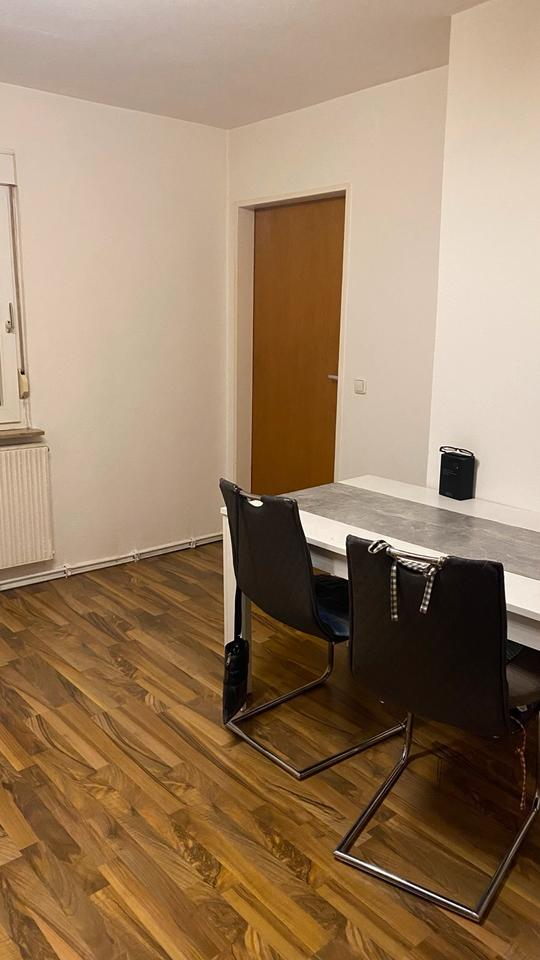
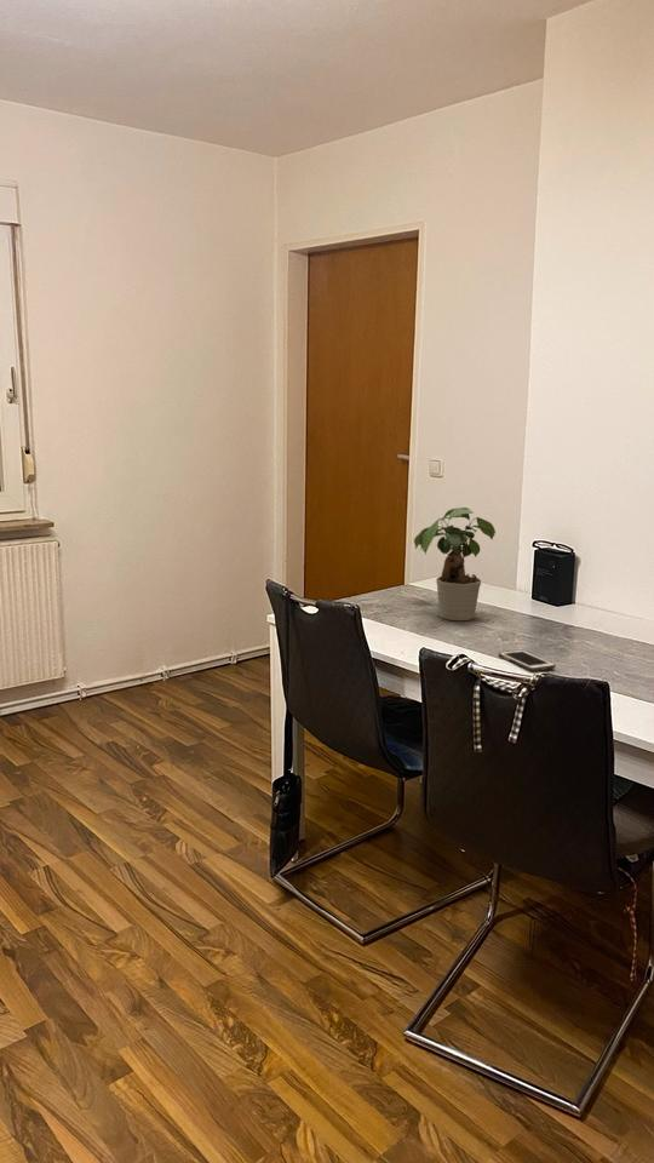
+ cell phone [498,648,557,672]
+ potted plant [413,506,497,621]
